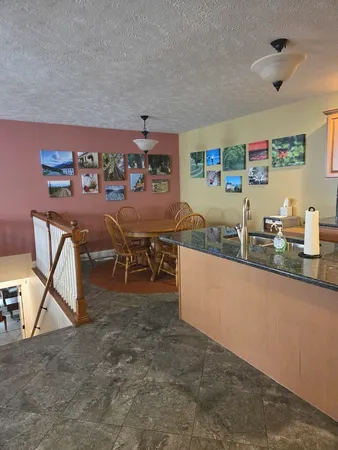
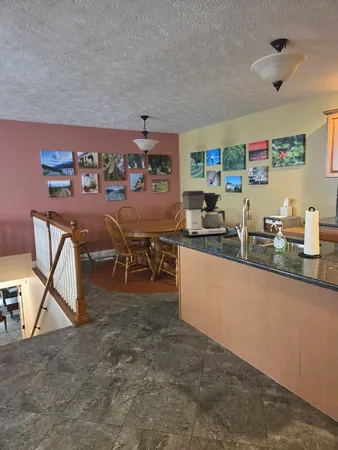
+ coffee maker [179,190,229,238]
